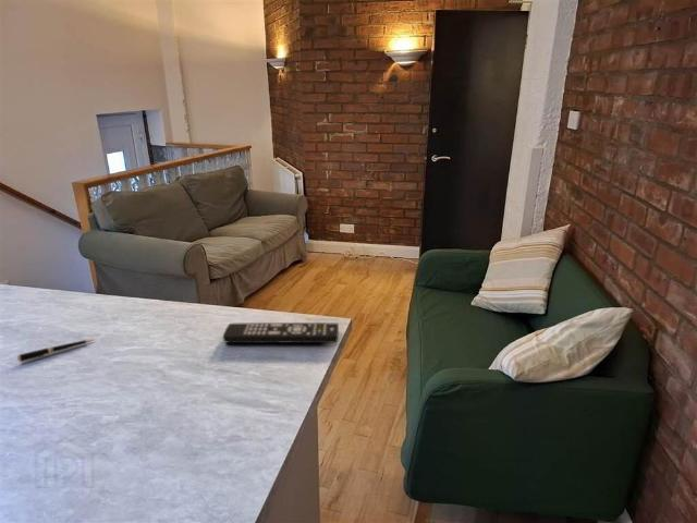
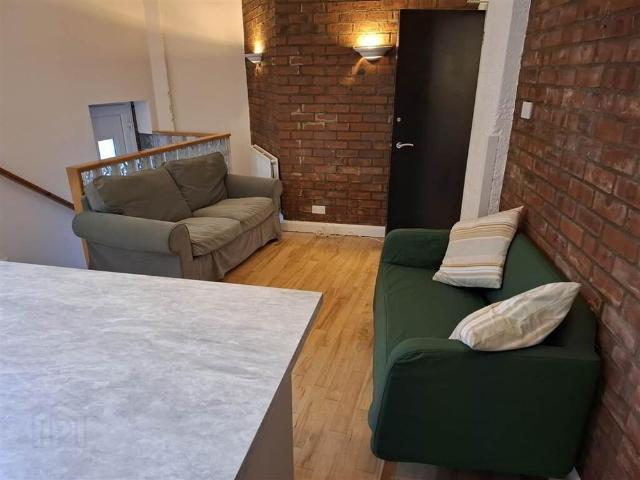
- remote control [222,321,340,344]
- pen [16,338,97,363]
